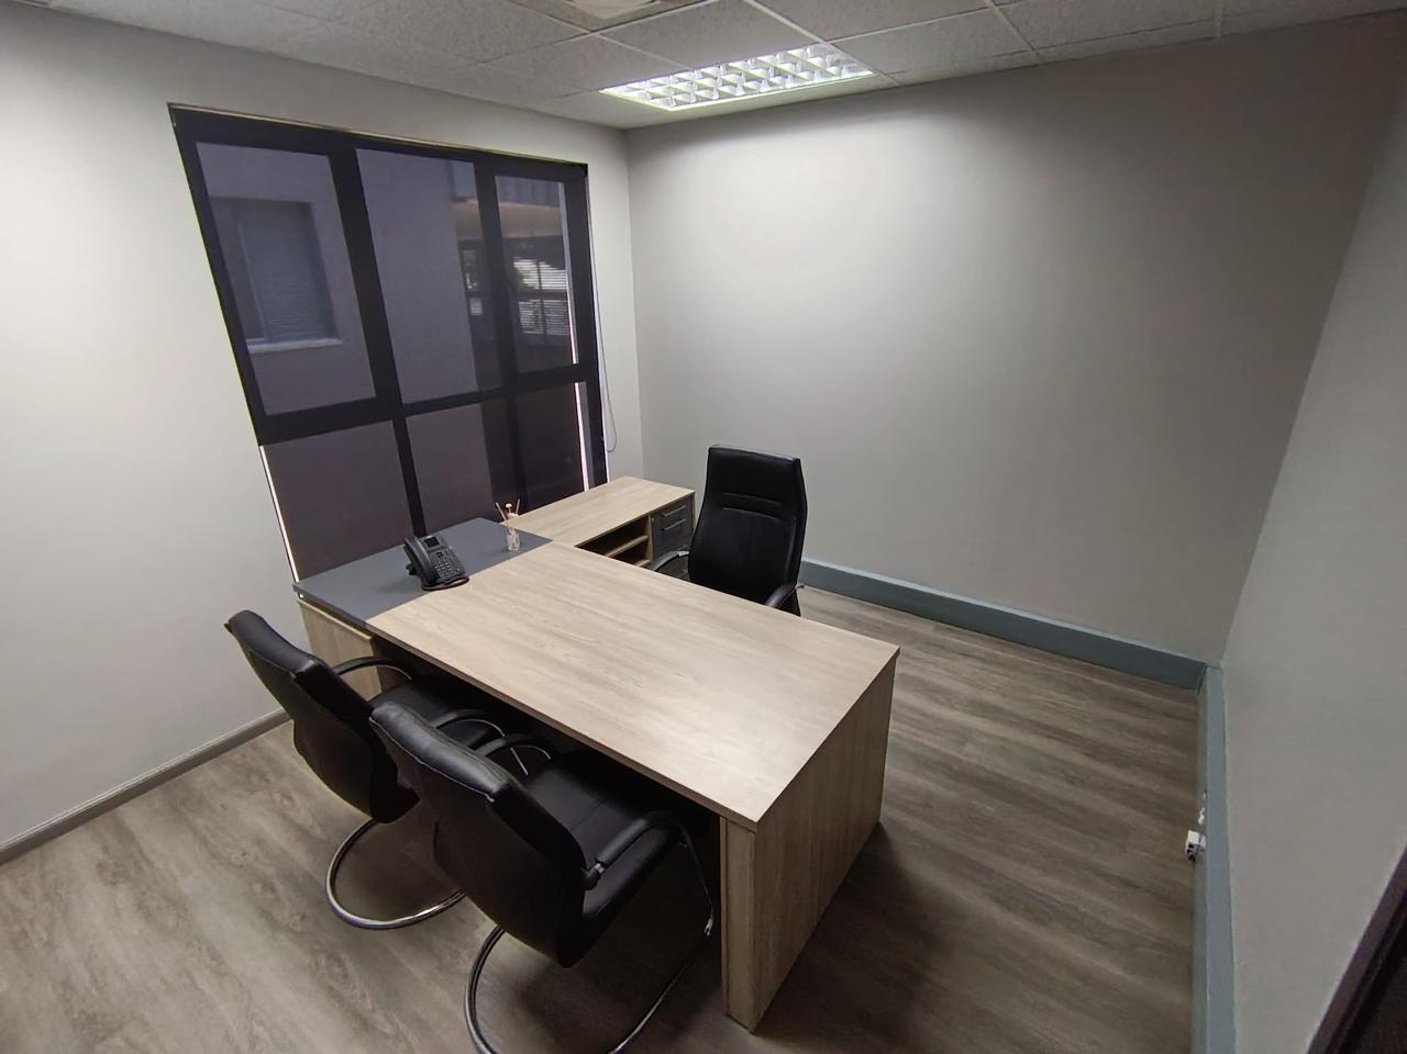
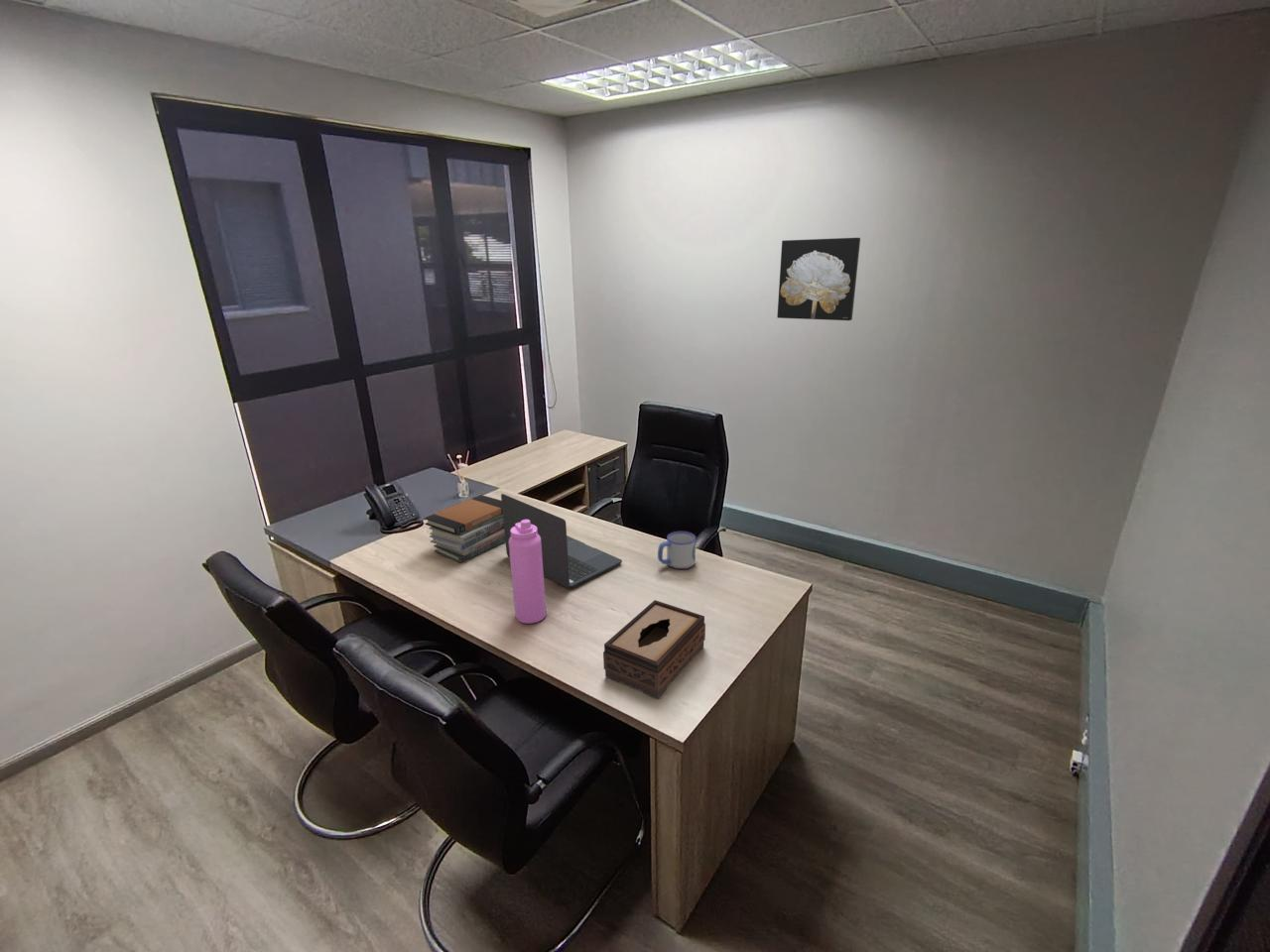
+ book stack [424,494,506,563]
+ laptop [500,493,623,589]
+ water bottle [509,520,548,625]
+ wall art [776,237,861,321]
+ tissue box [602,599,706,699]
+ mug [657,531,697,570]
